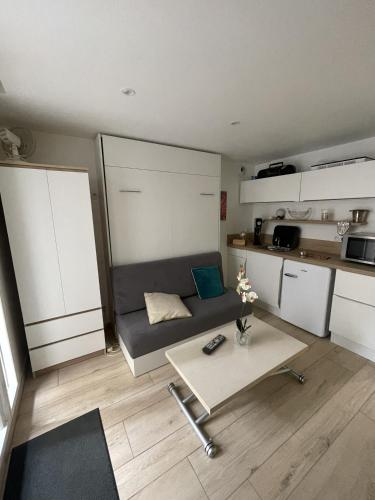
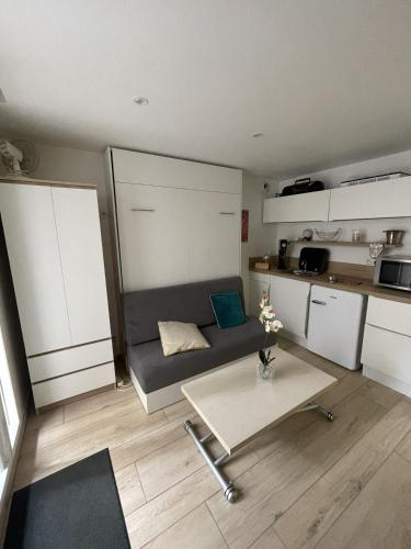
- remote control [201,333,227,355]
